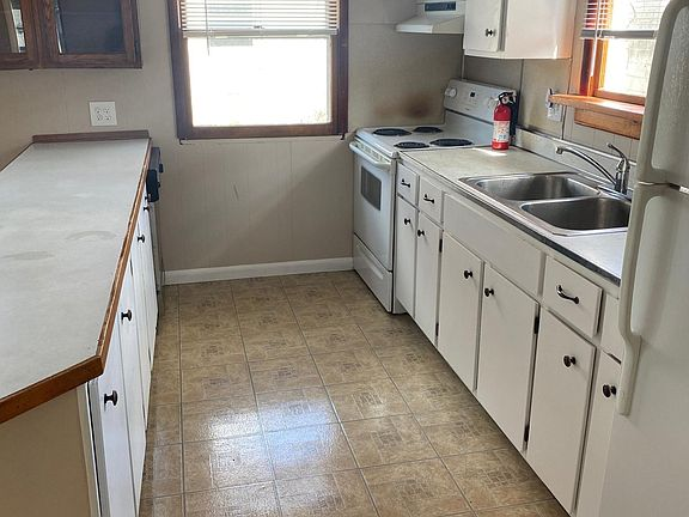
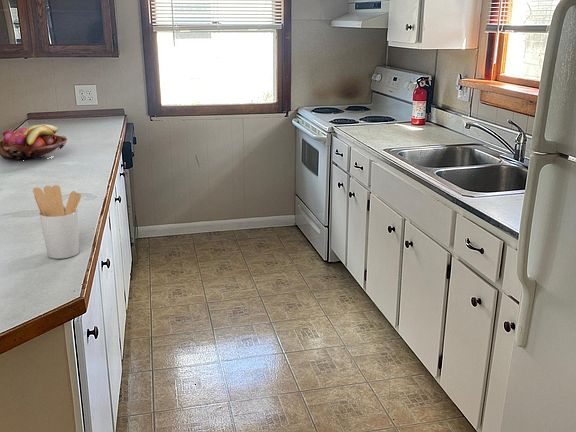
+ fruit basket [0,123,68,161]
+ utensil holder [32,184,82,260]
